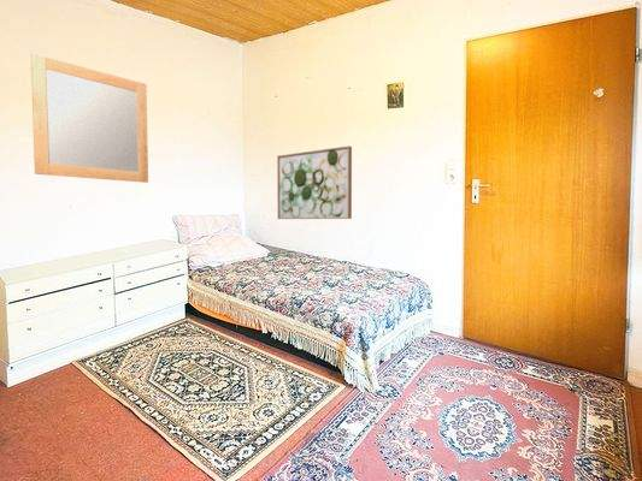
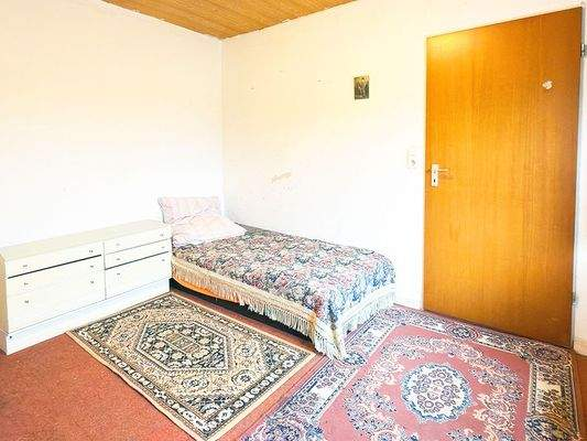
- home mirror [30,52,149,184]
- wall art [276,144,353,220]
